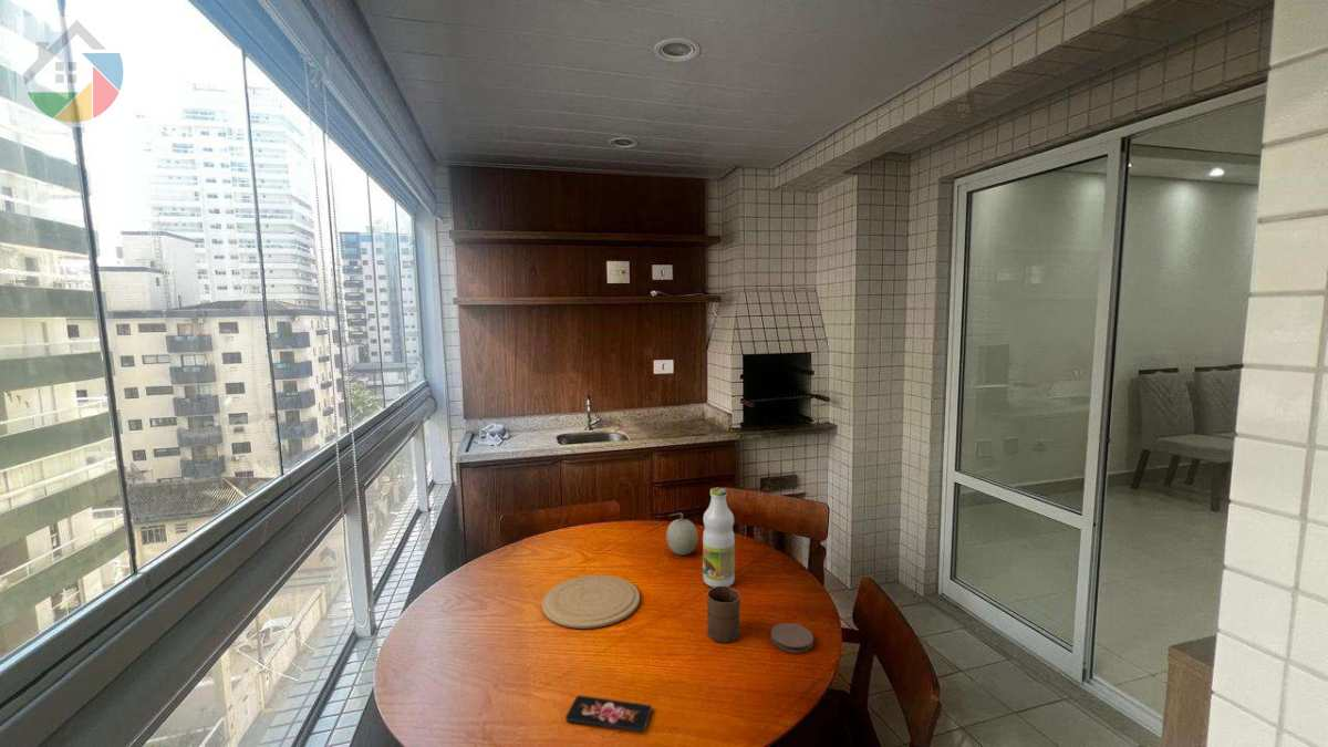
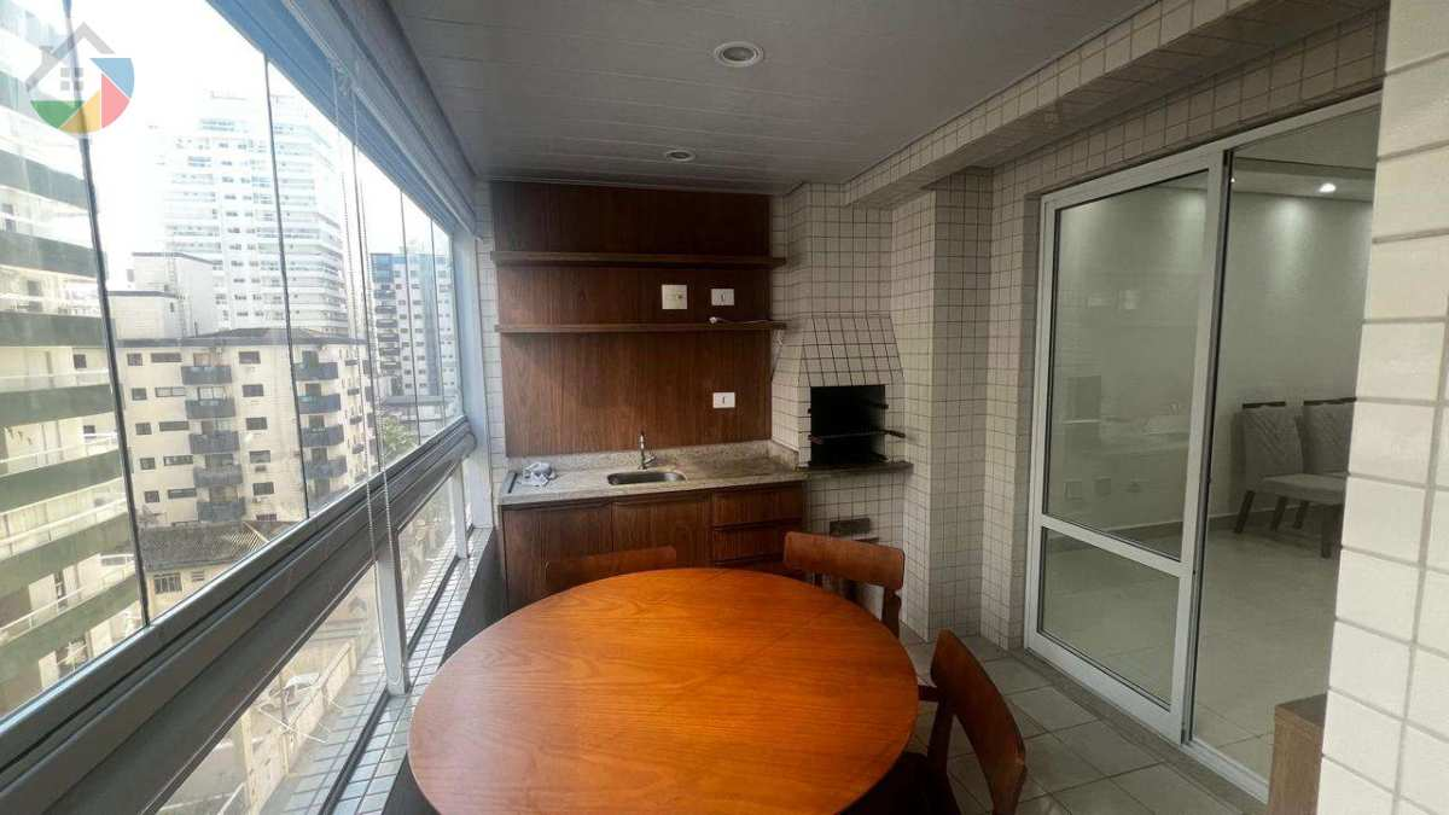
- coaster [770,622,815,654]
- cup [706,587,741,644]
- plate [541,574,641,630]
- fruit [665,511,698,557]
- bottle [702,487,736,588]
- smartphone [564,695,653,734]
